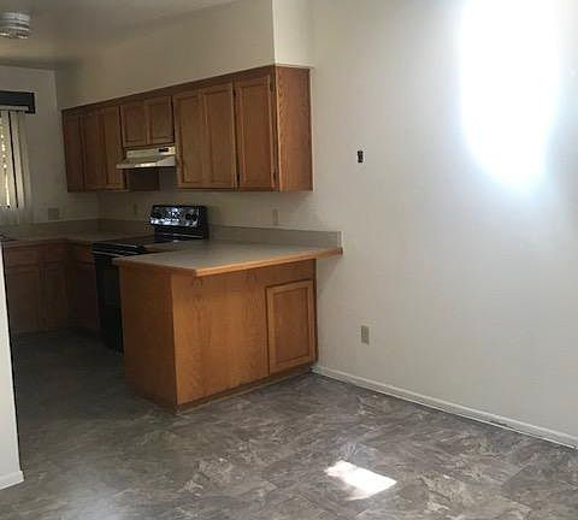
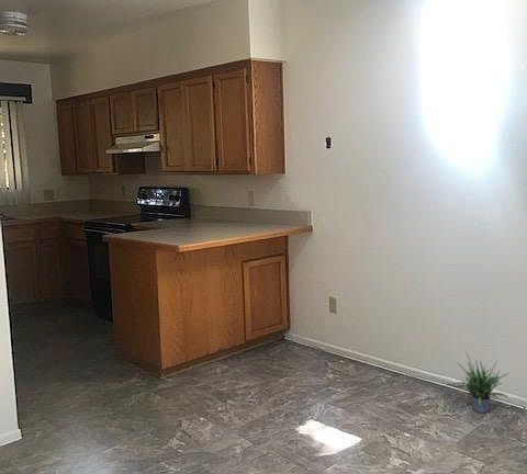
+ potted plant [450,348,512,414]
